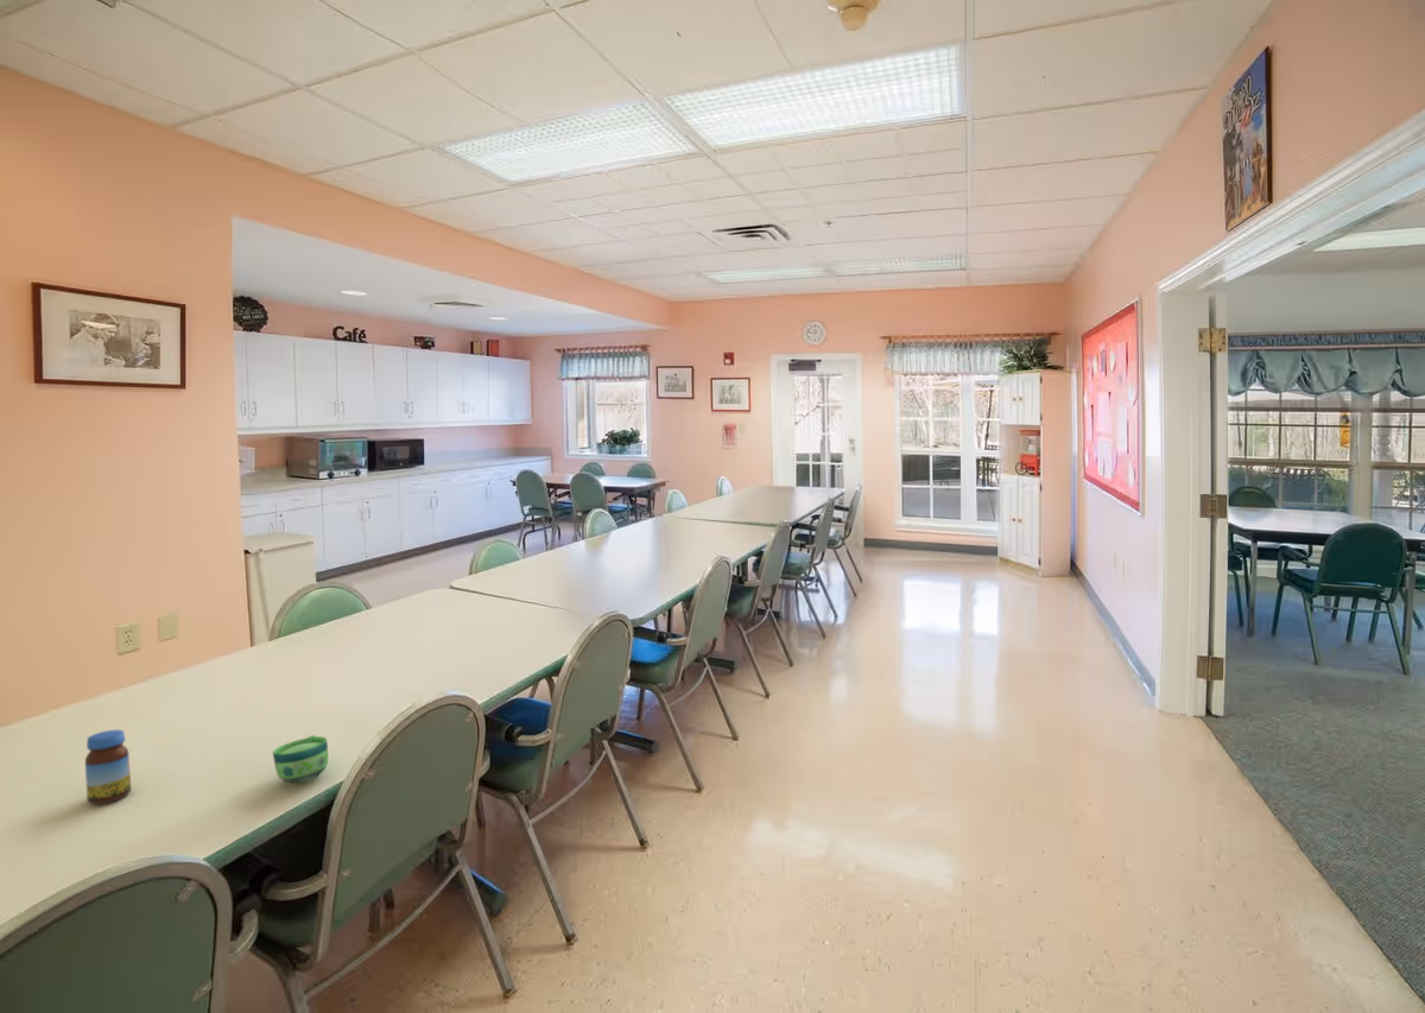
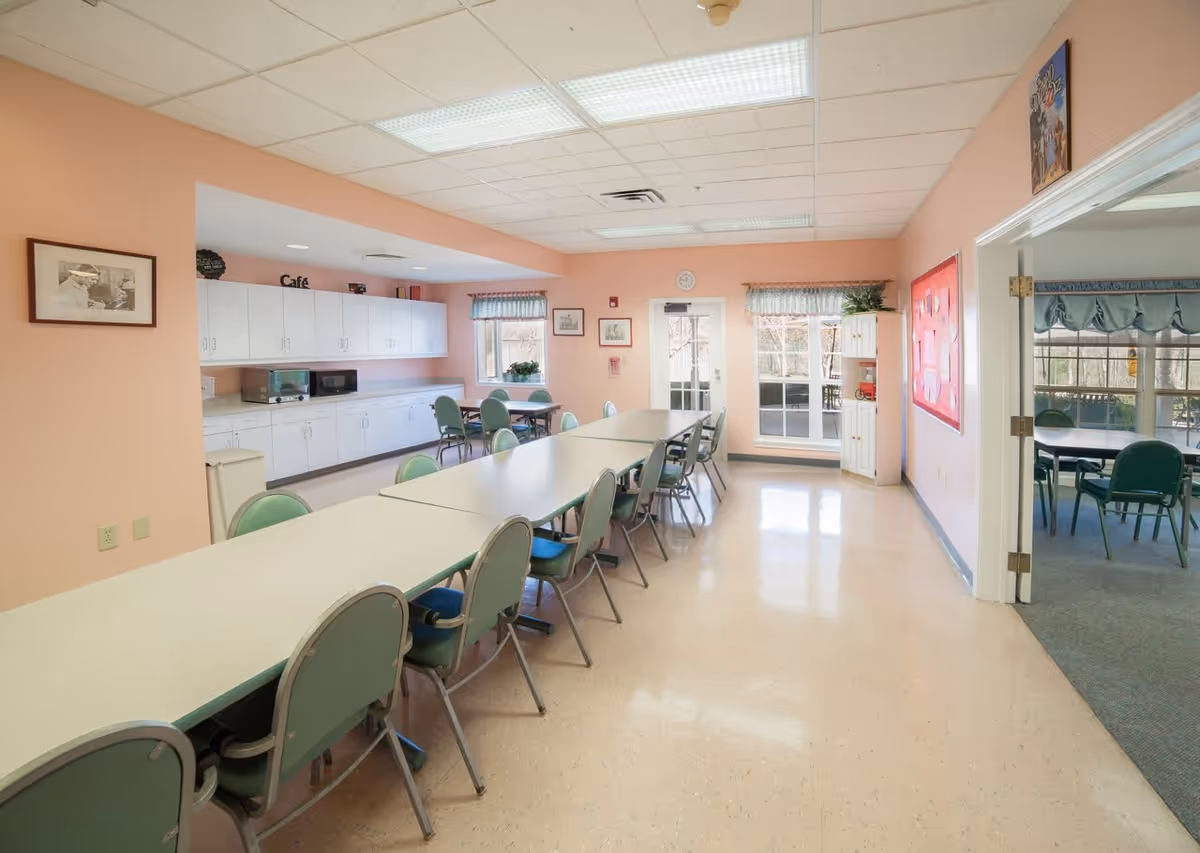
- jar [84,729,132,805]
- cup [272,734,329,785]
